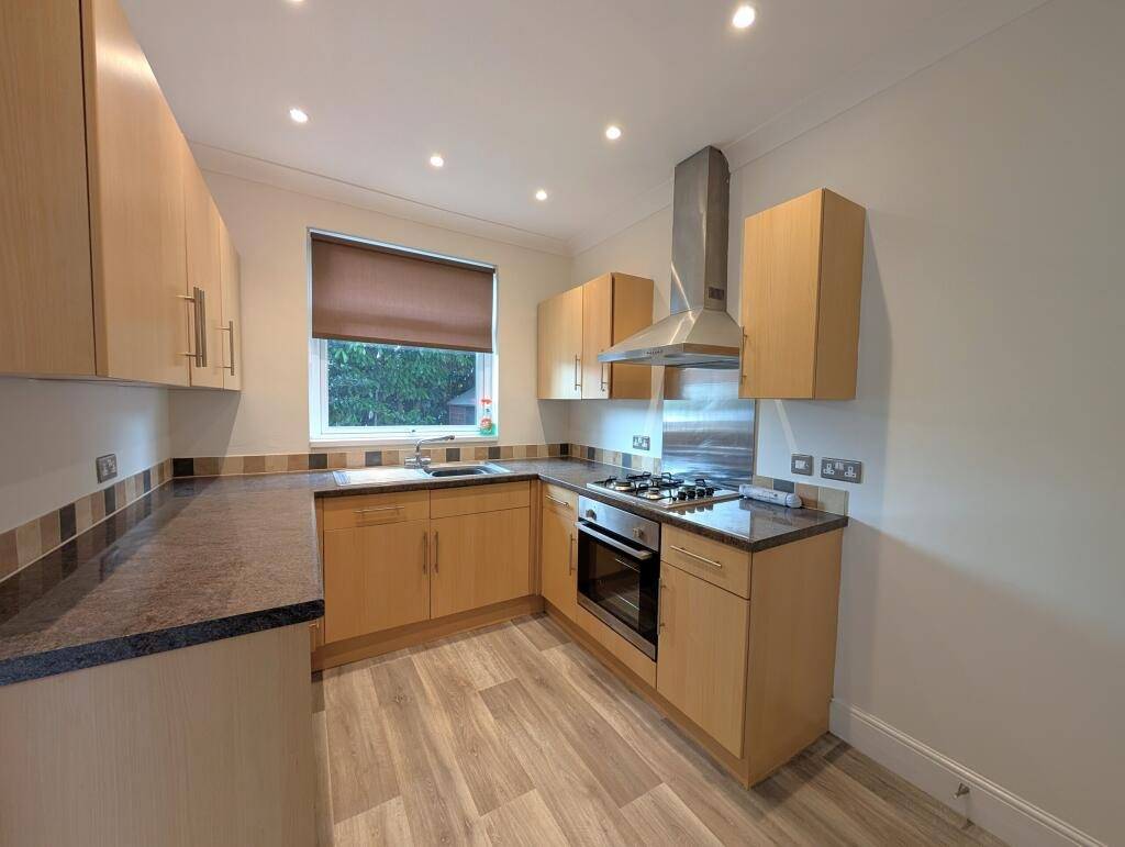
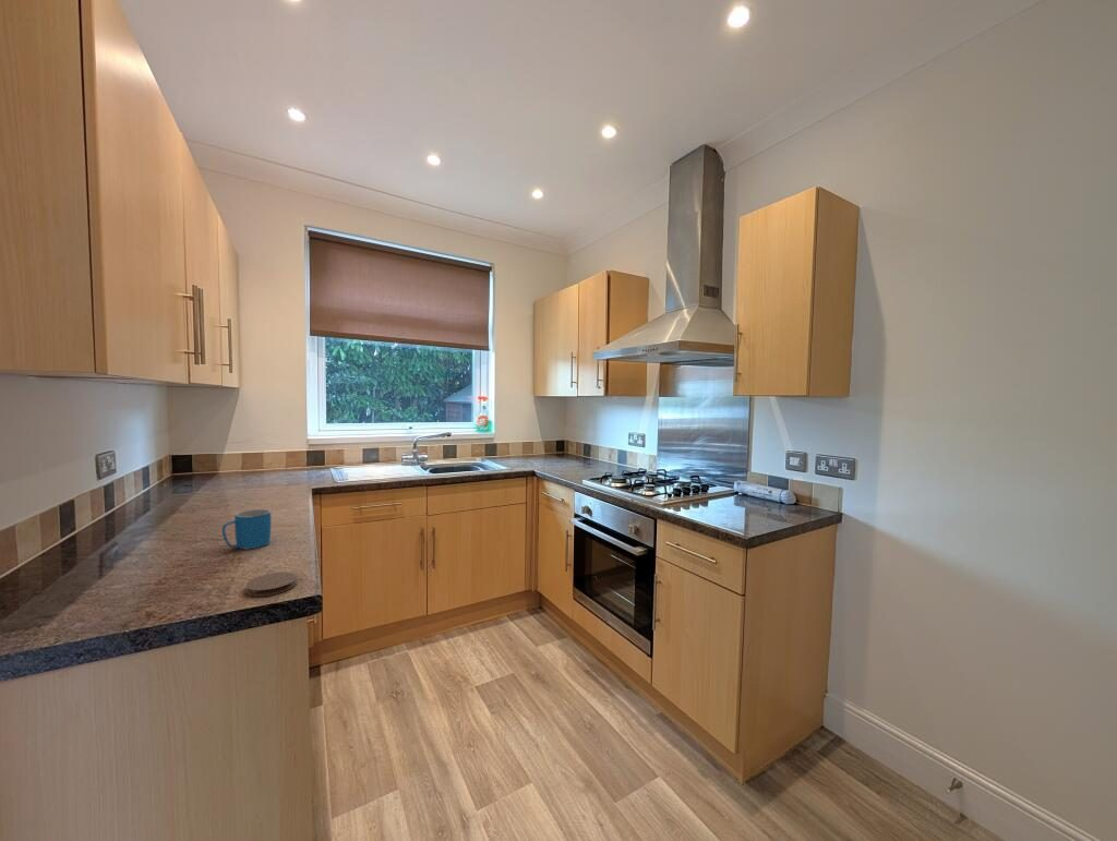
+ coaster [244,572,298,597]
+ mug [221,508,272,551]
